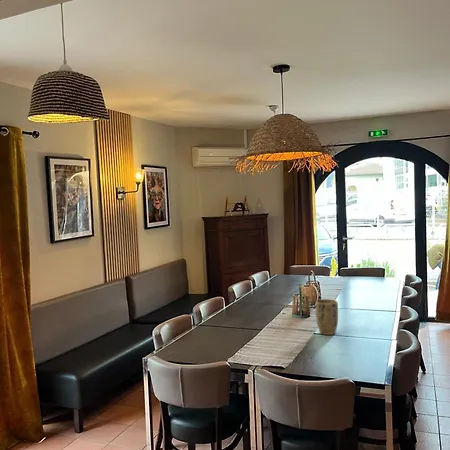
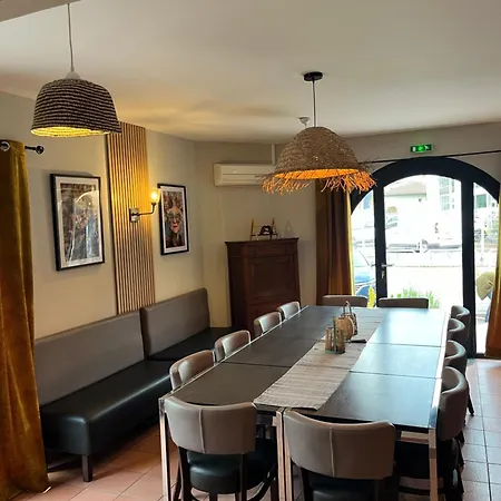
- plant pot [315,298,339,336]
